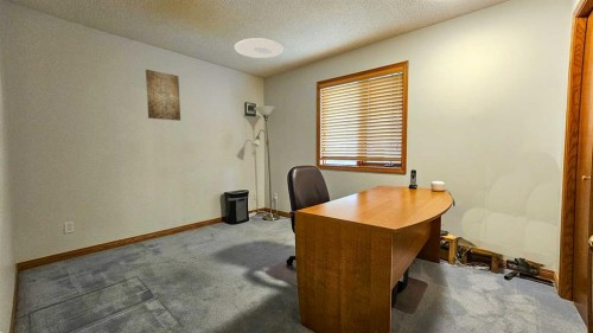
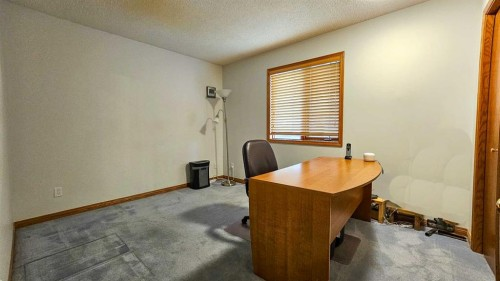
- wall art [145,69,181,122]
- ceiling light [234,37,285,59]
